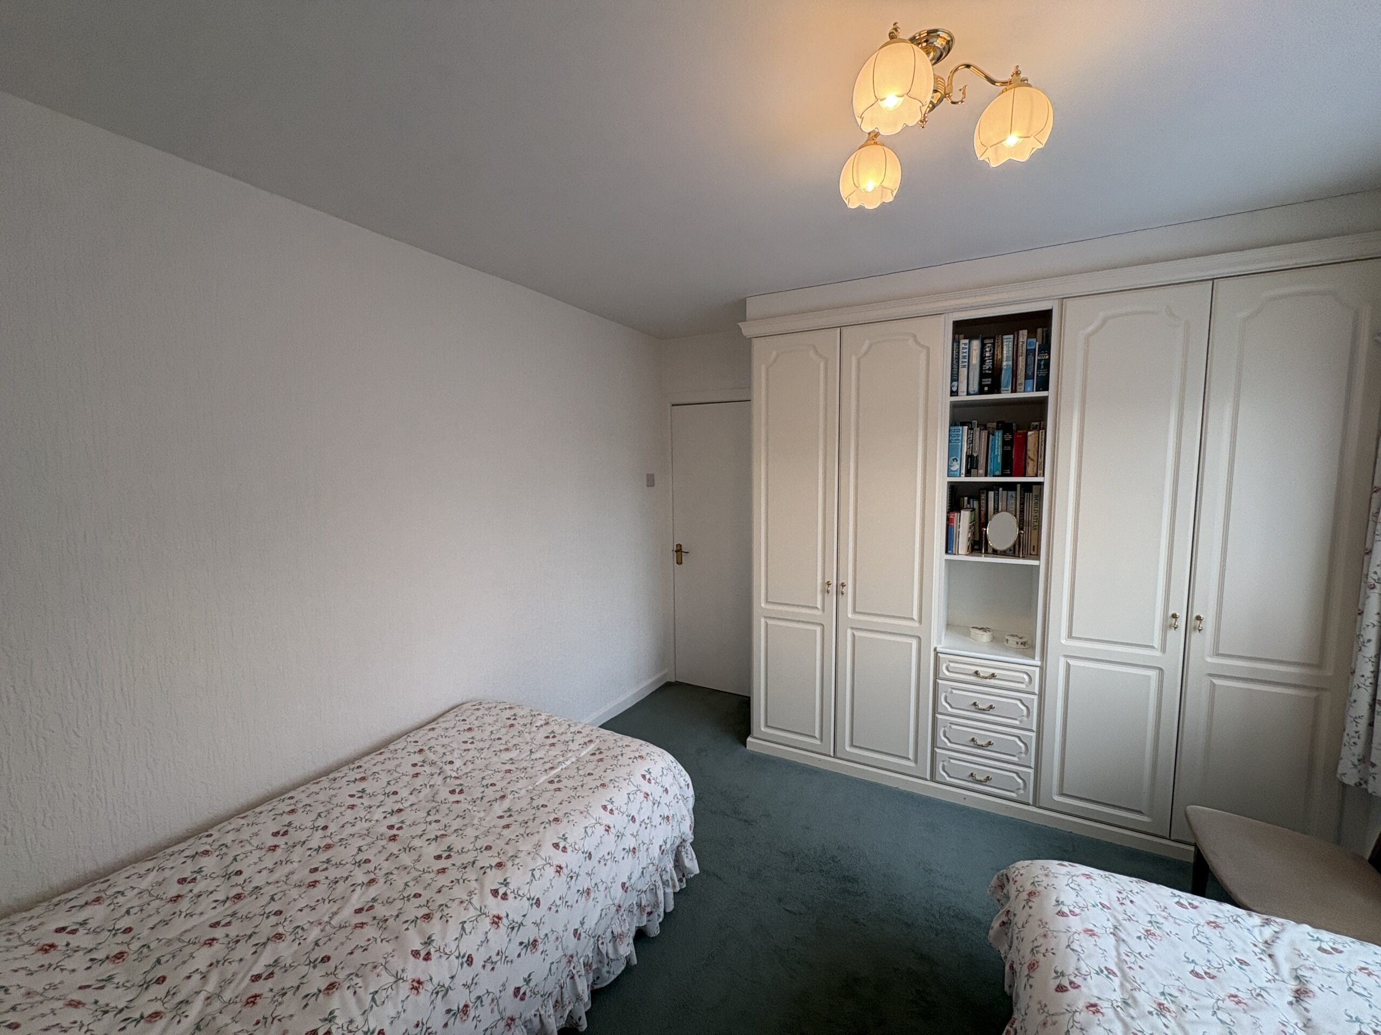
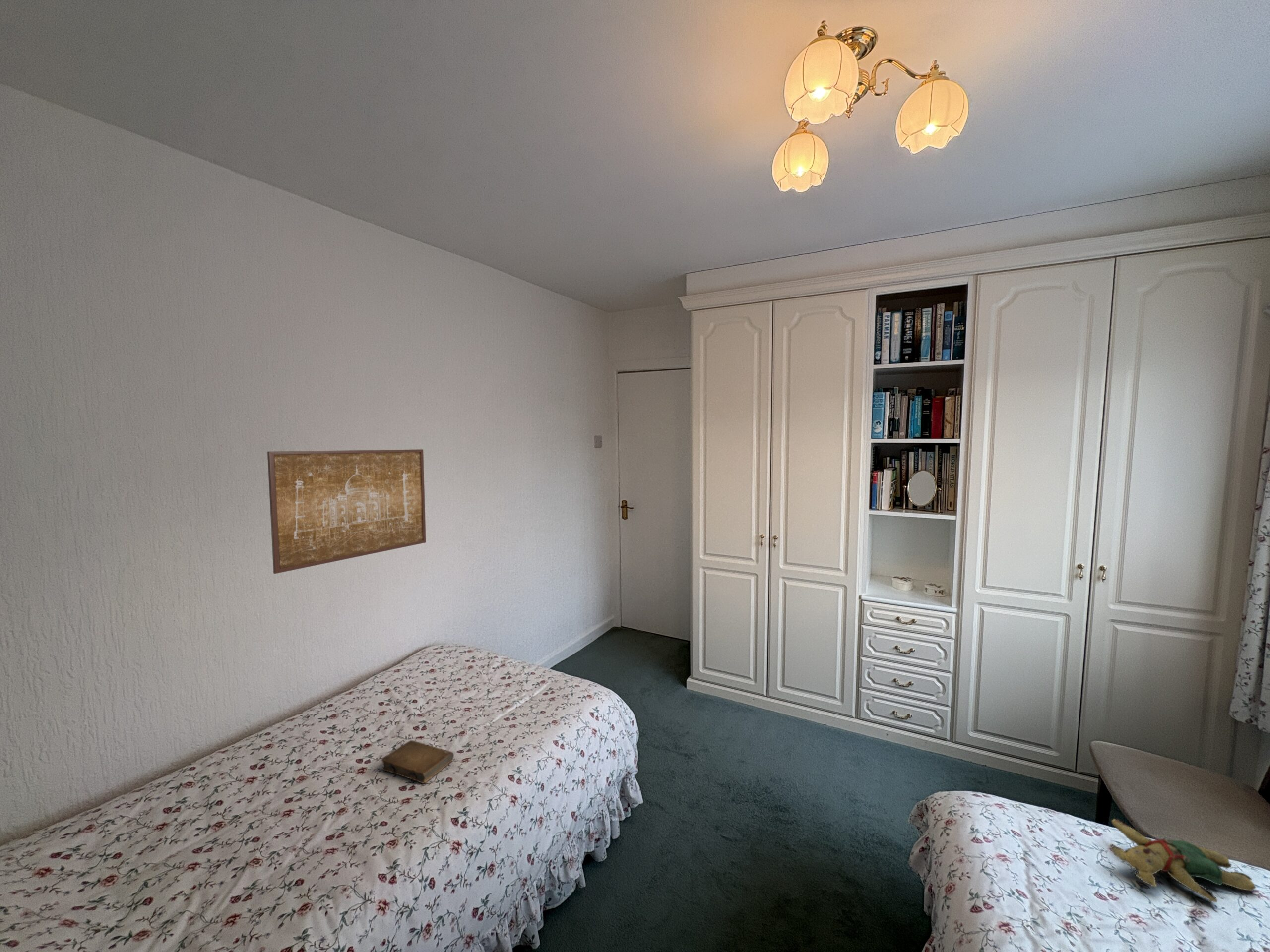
+ teddy bear [1109,819,1257,903]
+ wall art [267,449,427,574]
+ book [381,740,454,784]
